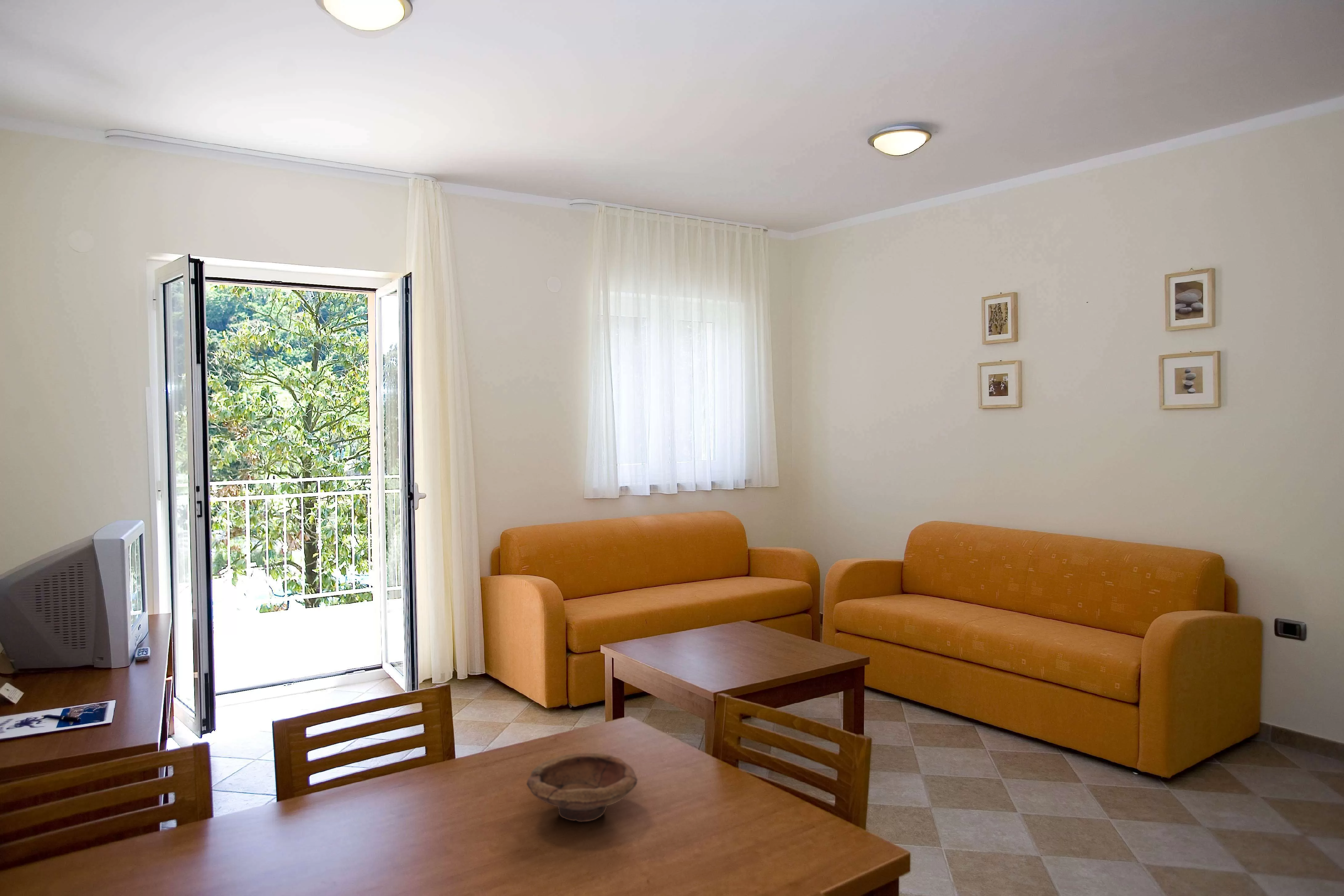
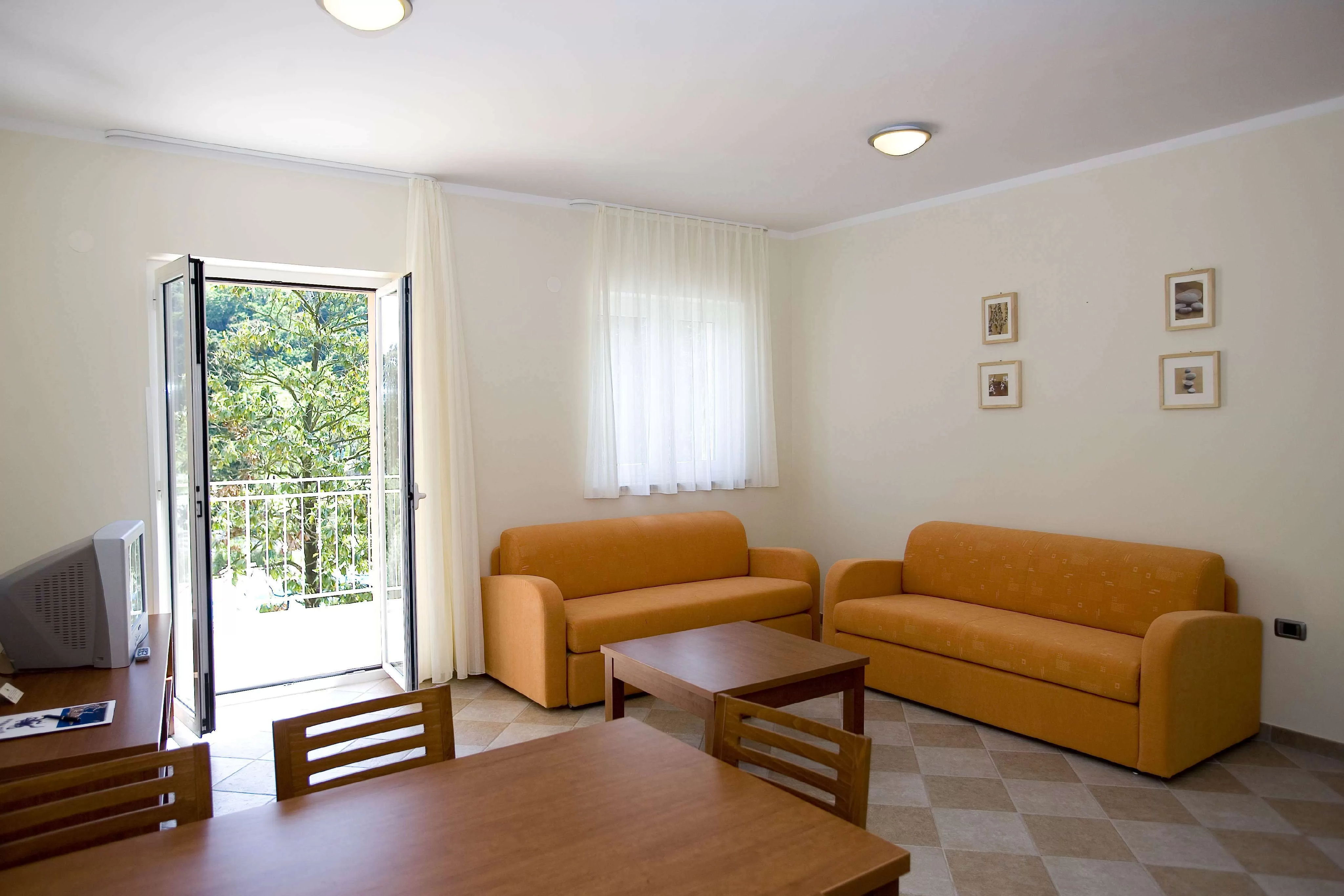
- bowl [526,753,638,822]
